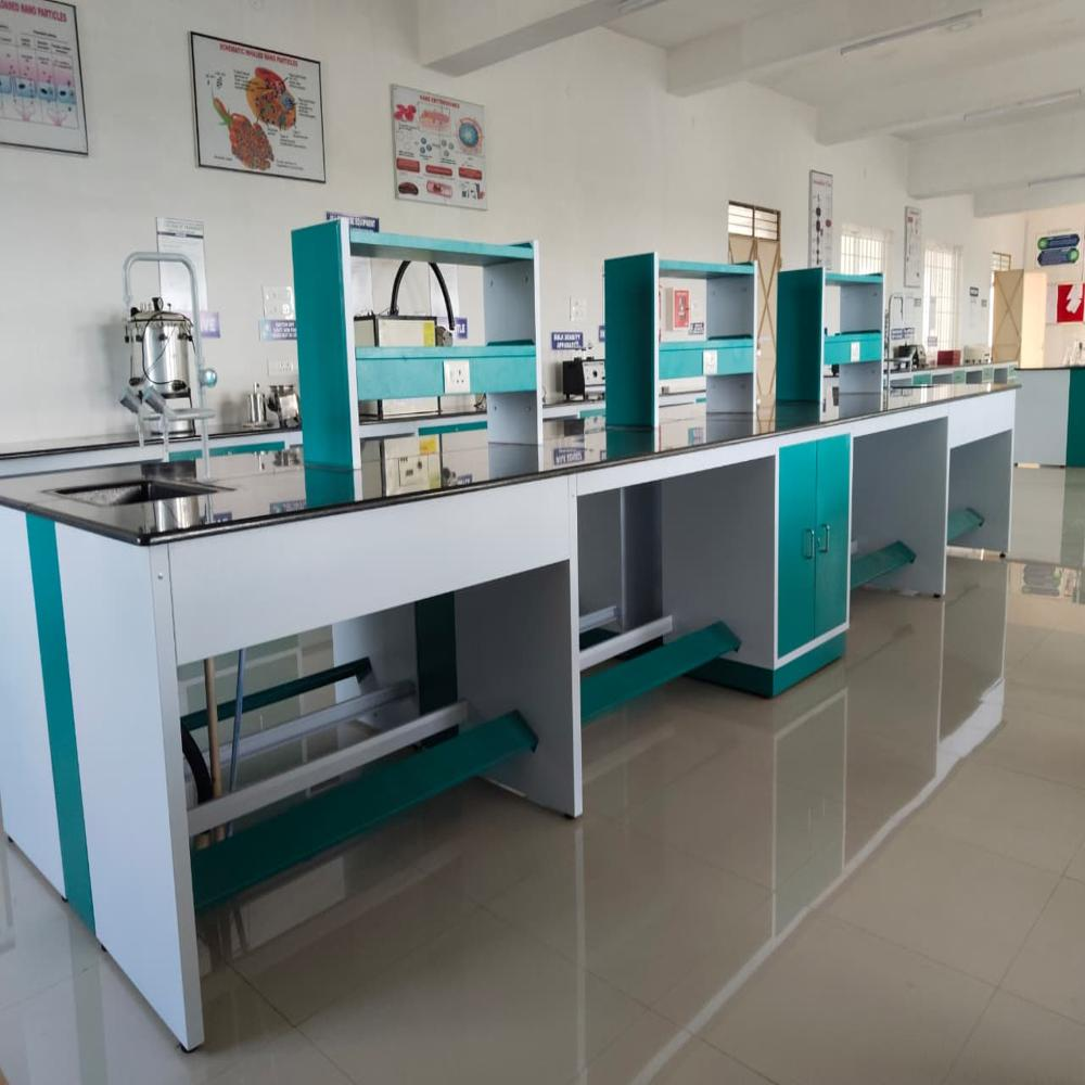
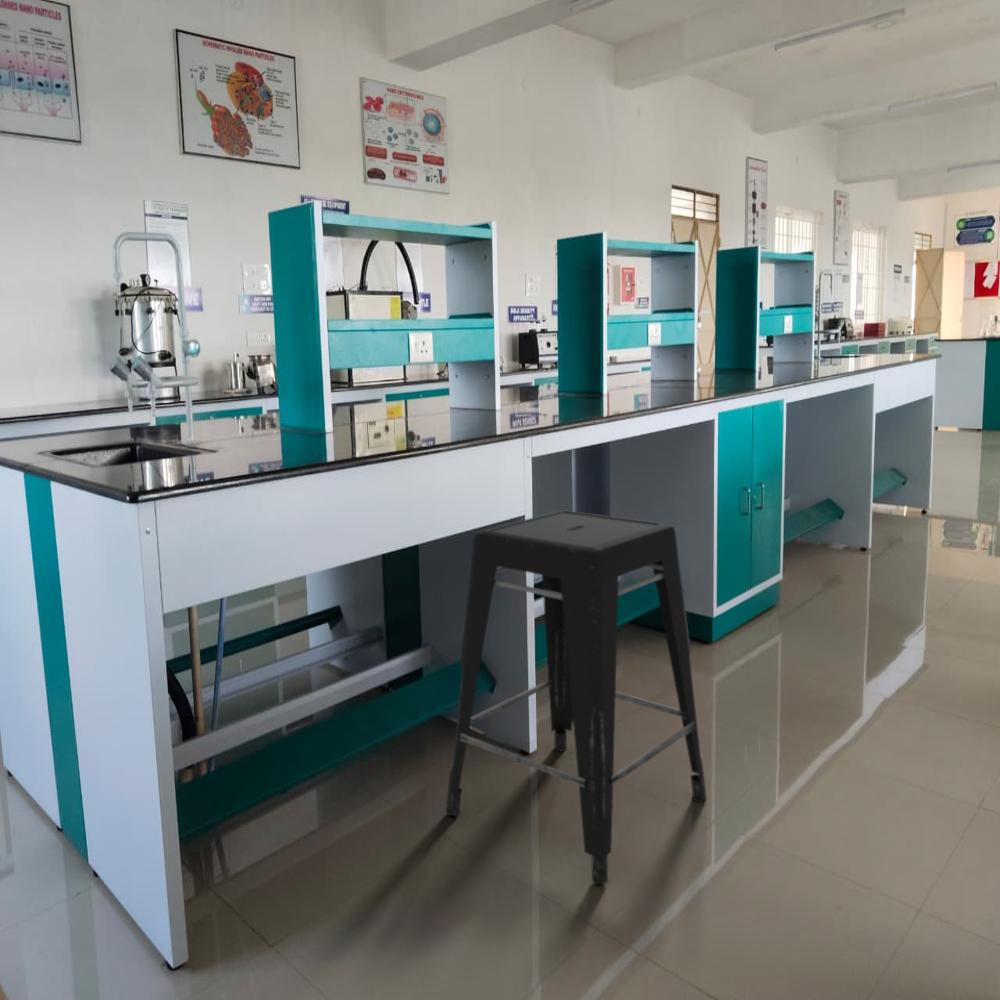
+ stool [445,509,707,885]
